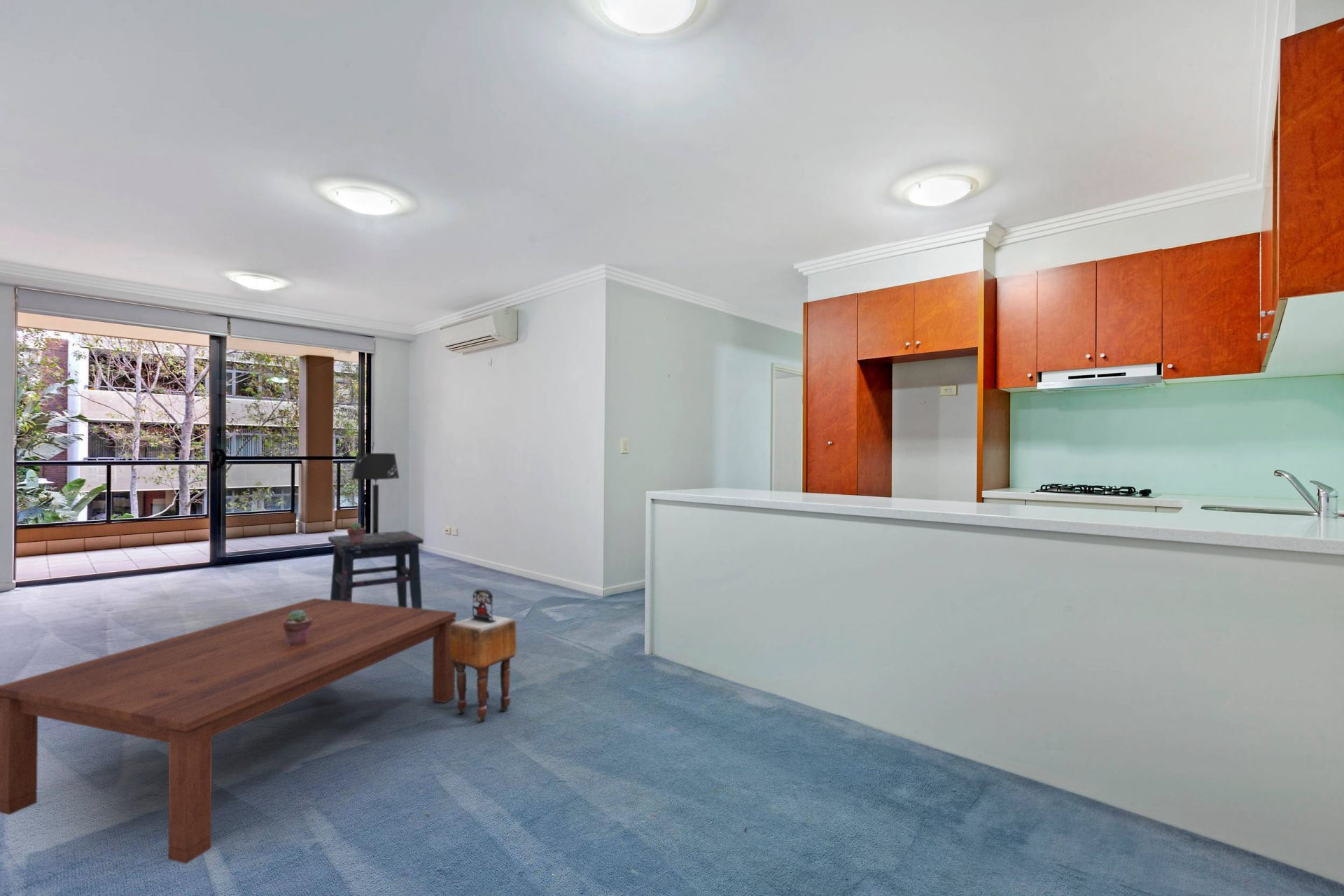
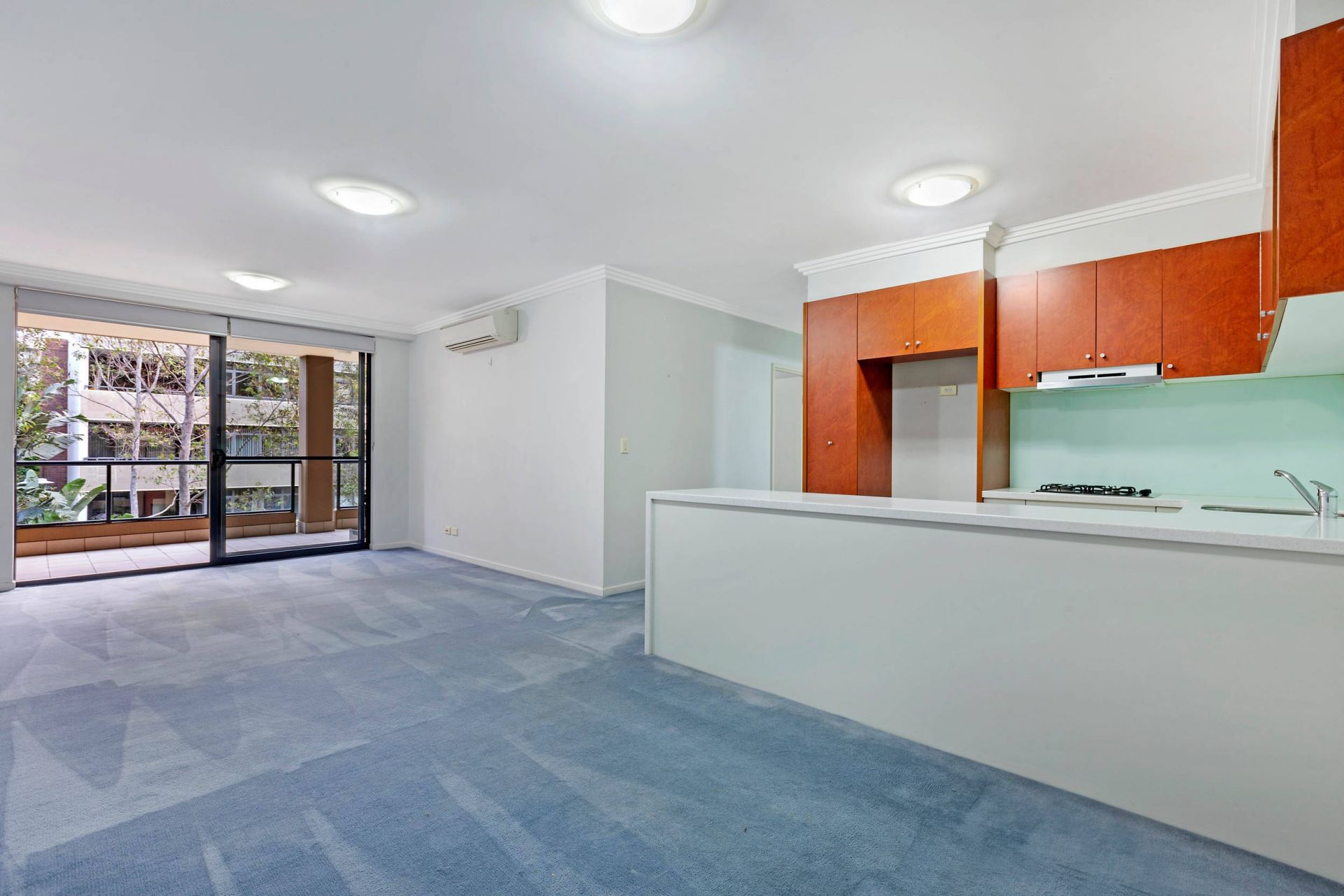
- potted succulent [283,610,312,646]
- side table [328,530,424,609]
- potted succulent [346,521,366,545]
- coffee table [0,598,457,865]
- stool [449,589,517,723]
- table lamp [351,452,400,537]
